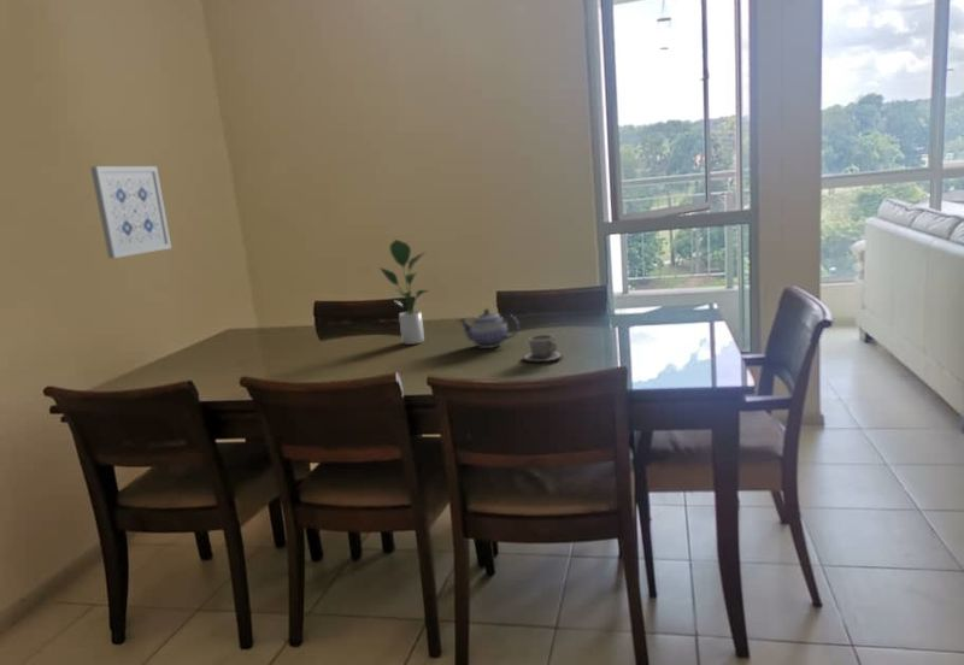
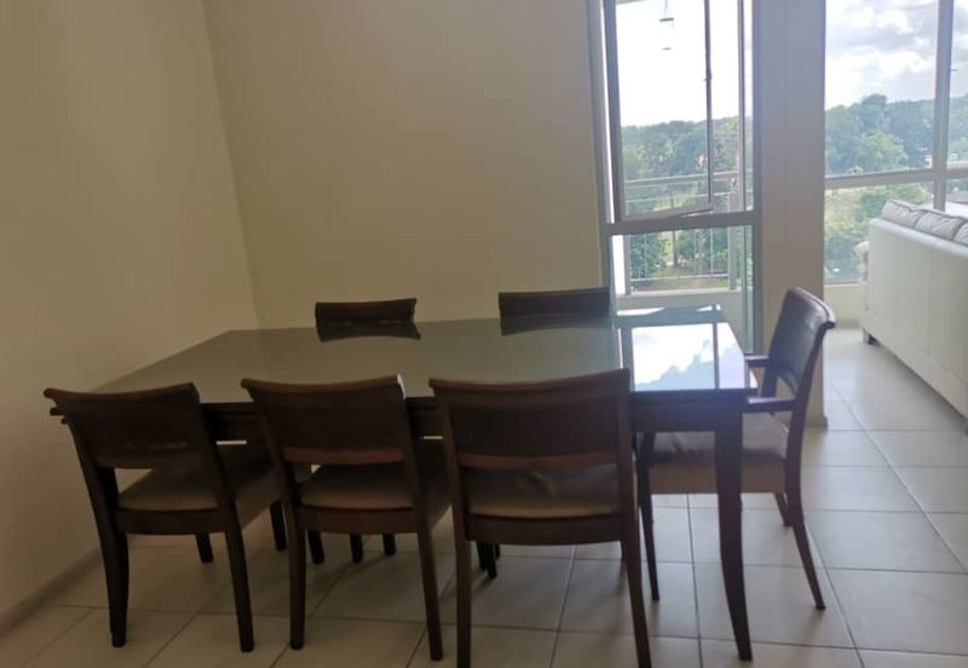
- cup [522,334,564,363]
- teapot [457,307,519,349]
- potted plant [378,239,431,346]
- wall art [89,165,172,260]
